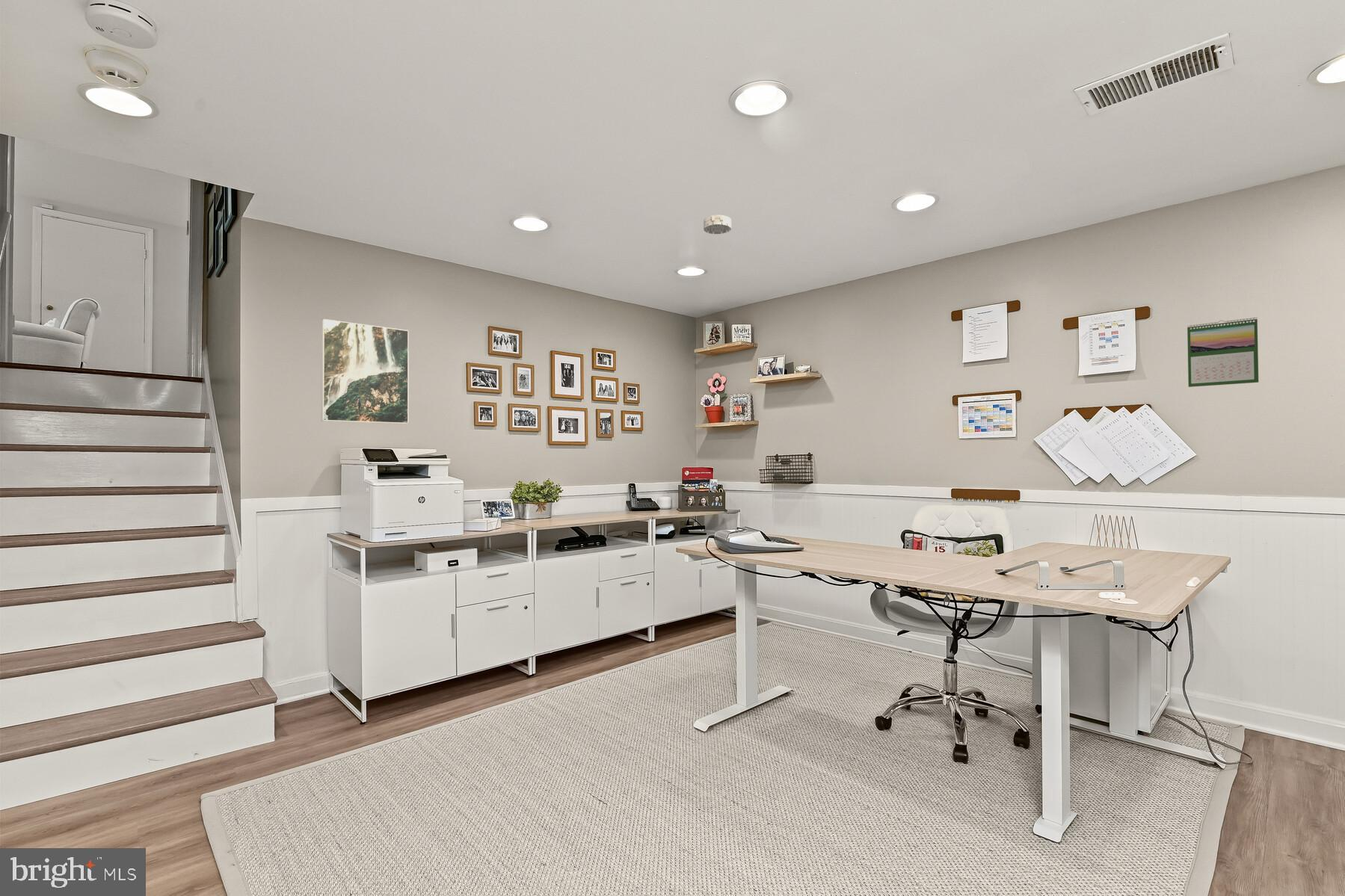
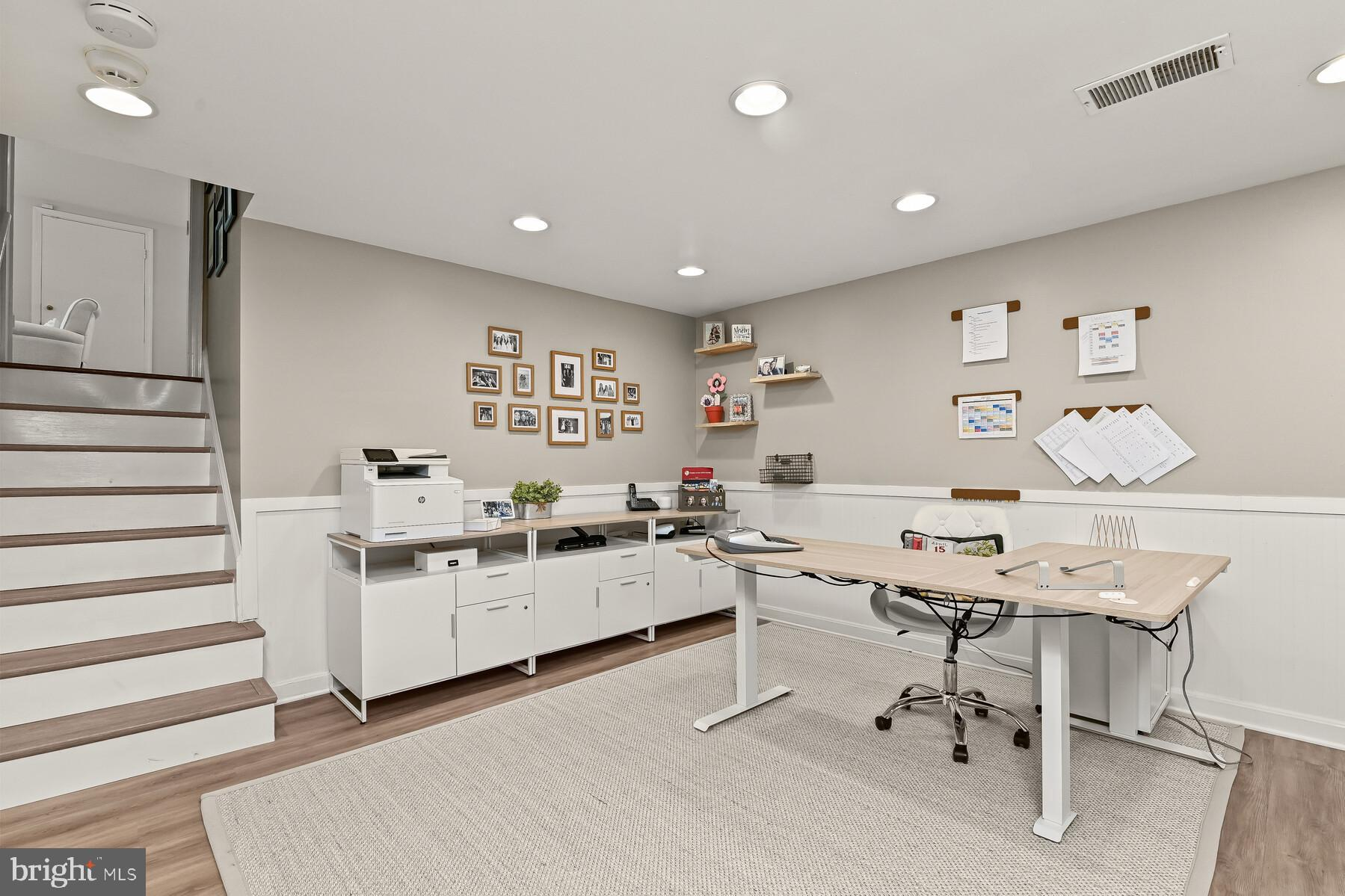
- calendar [1187,317,1259,388]
- smoke detector [703,214,732,235]
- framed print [321,318,410,424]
